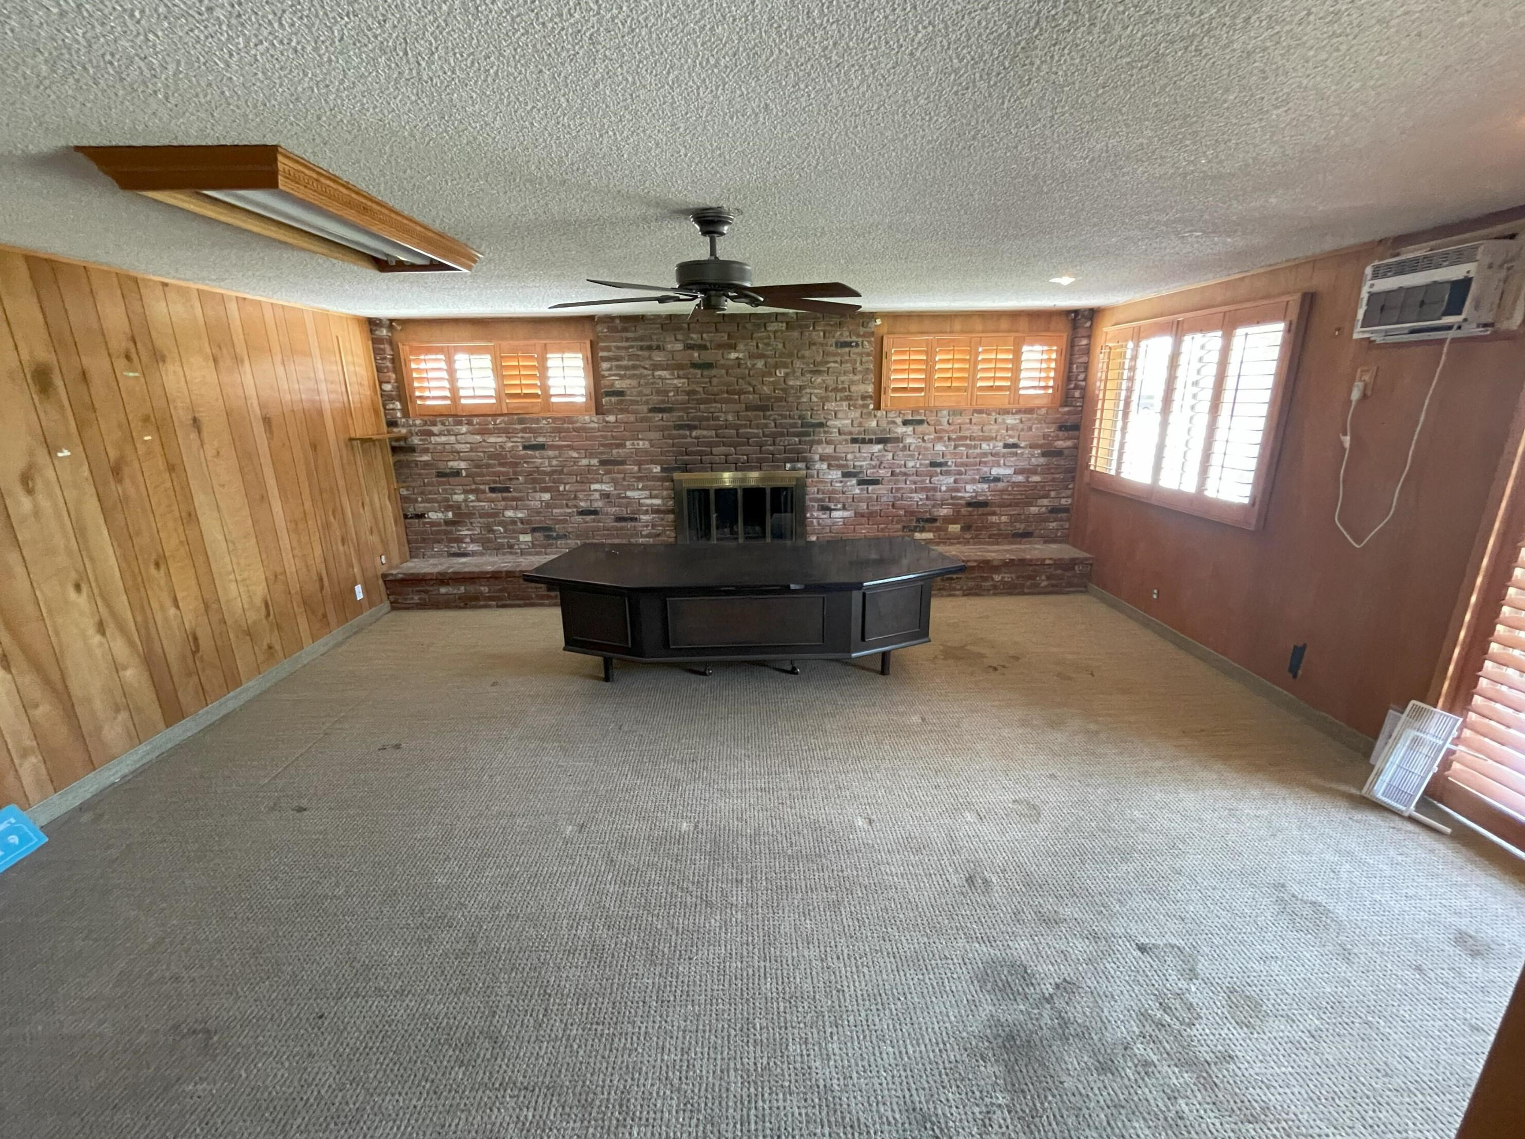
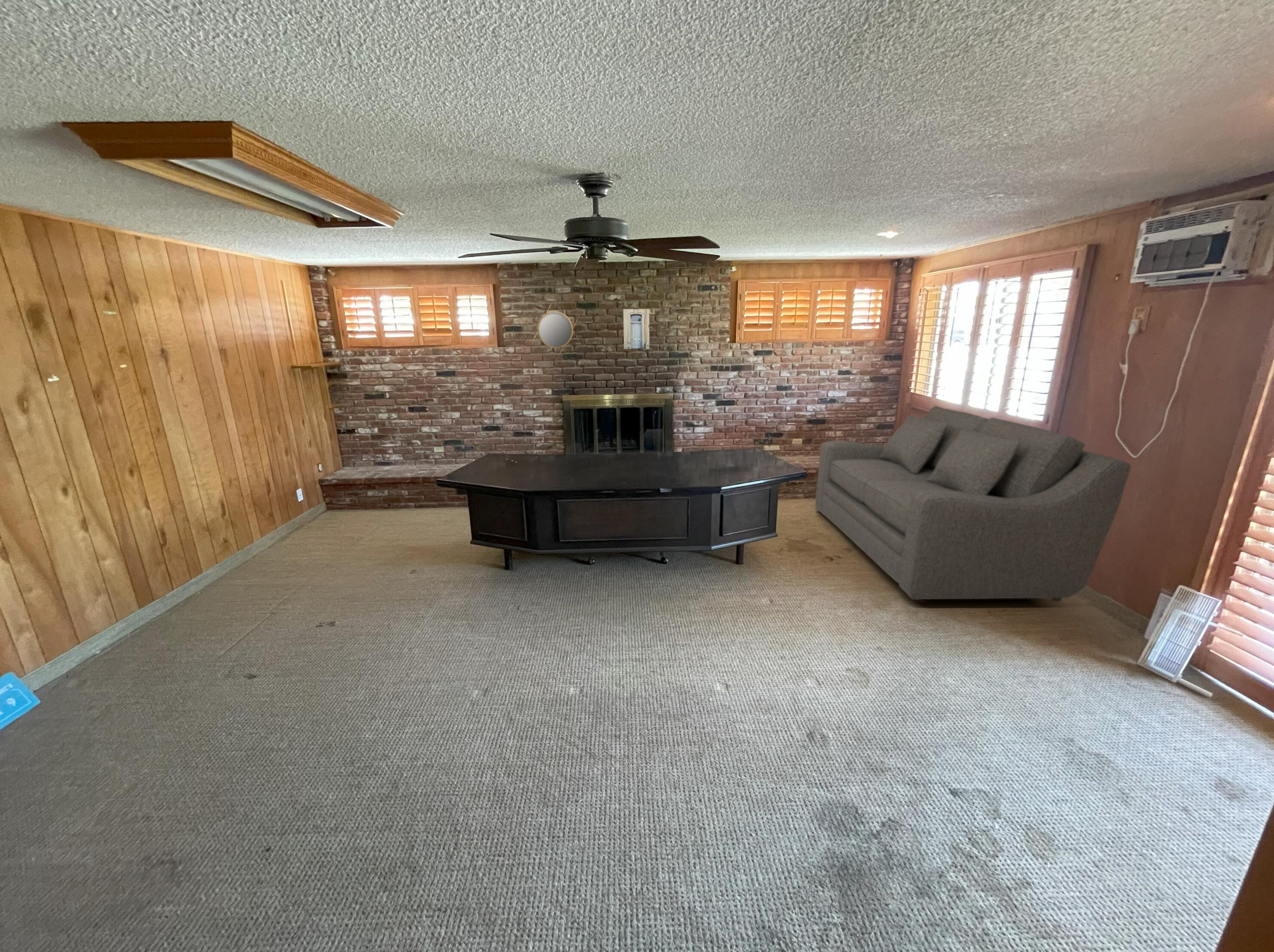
+ home mirror [529,298,582,360]
+ sofa [815,405,1131,602]
+ wall art [623,308,650,350]
